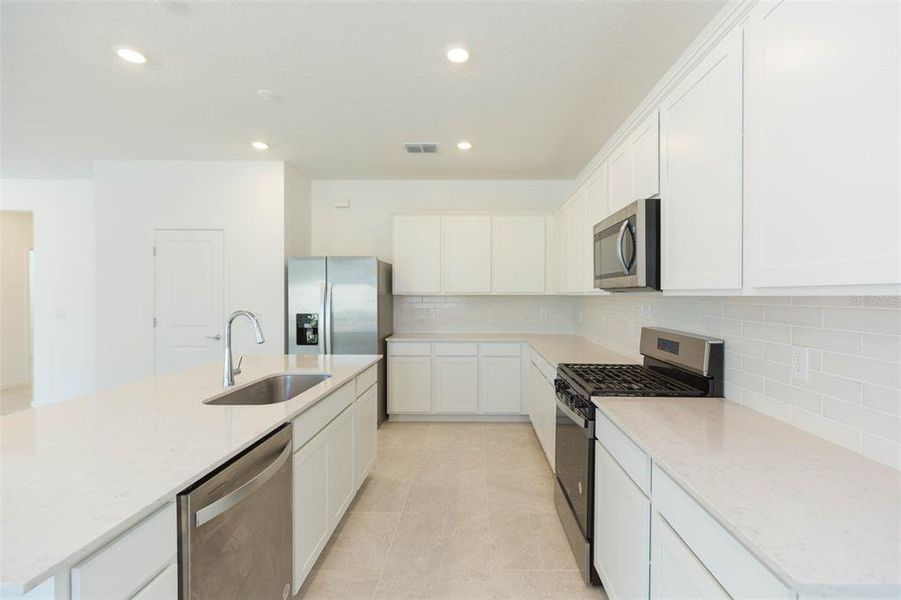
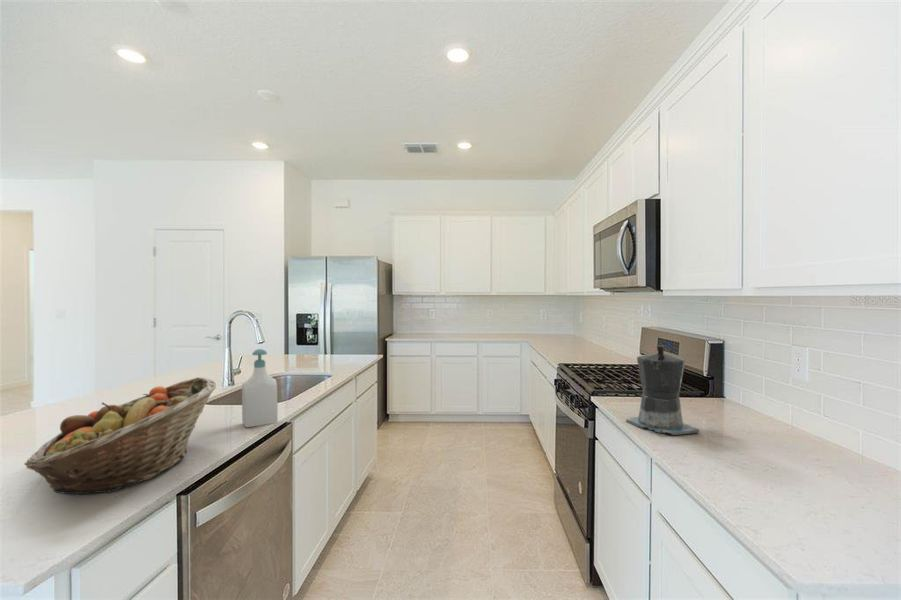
+ fruit basket [23,376,217,495]
+ soap bottle [241,348,279,428]
+ coffee maker [625,344,700,436]
